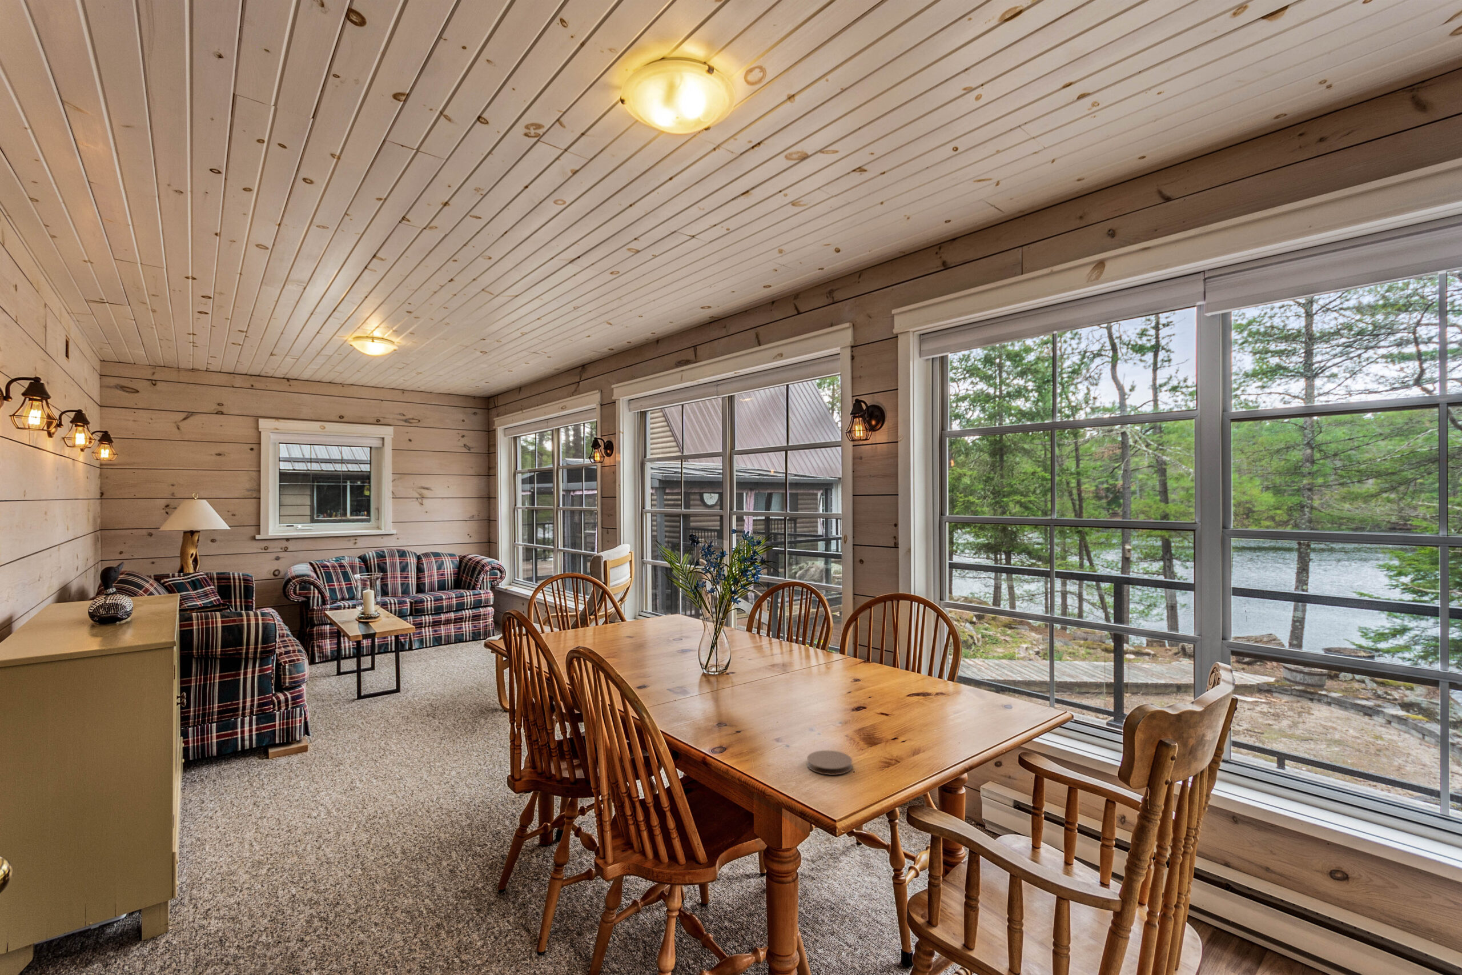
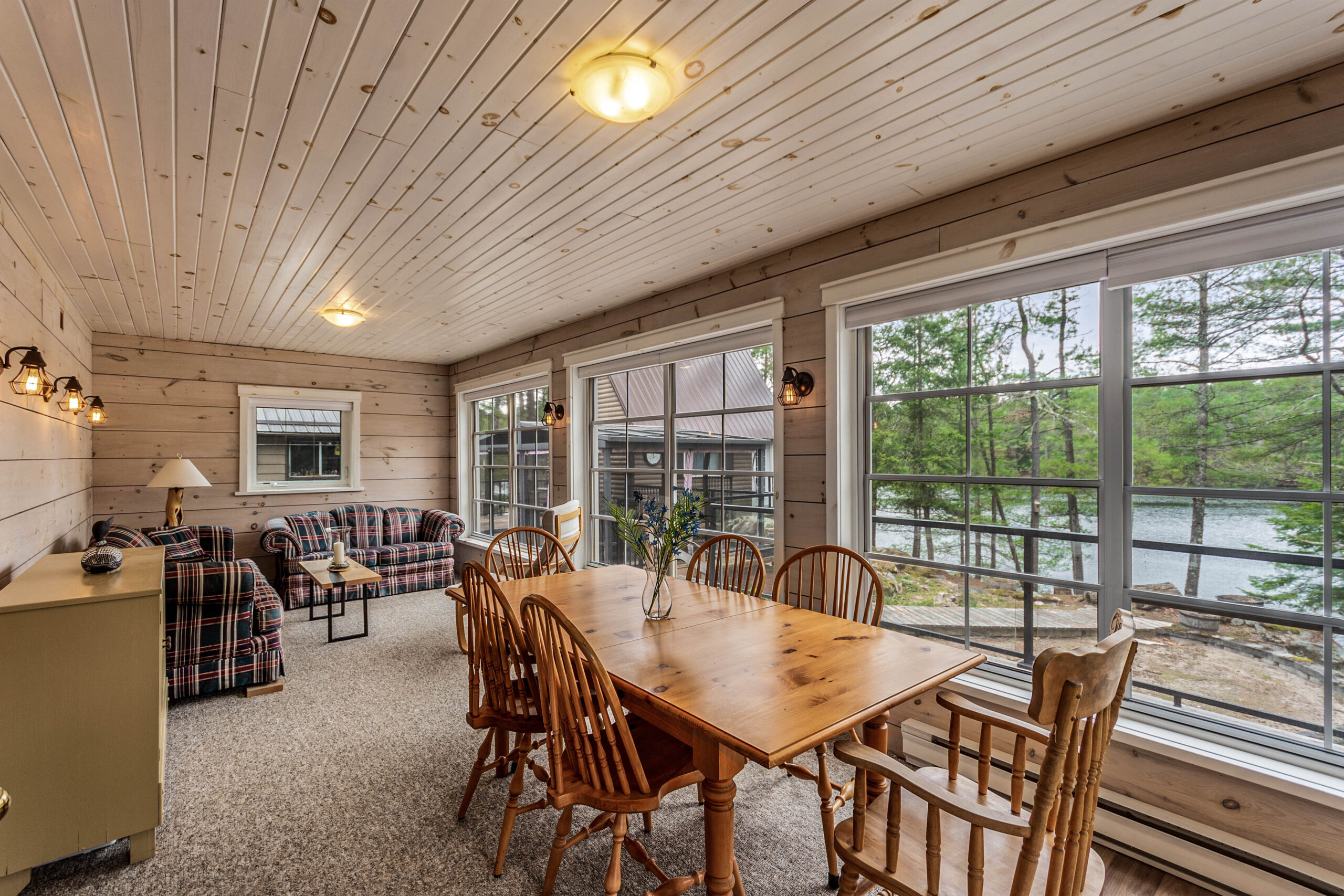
- coaster [806,750,853,776]
